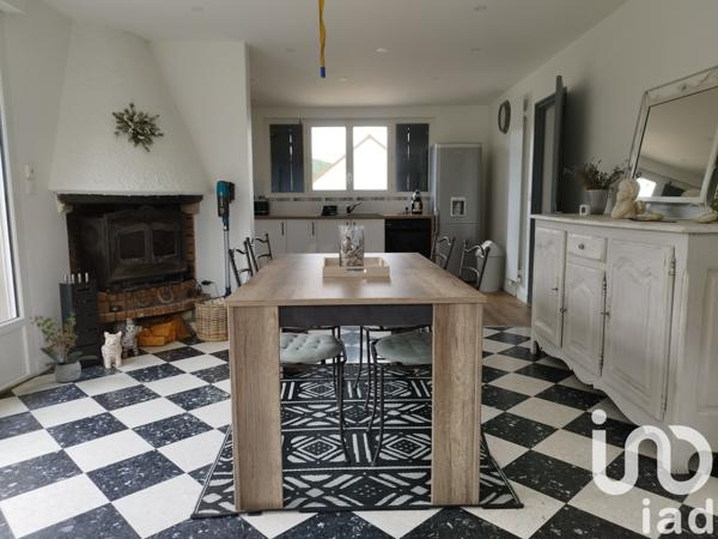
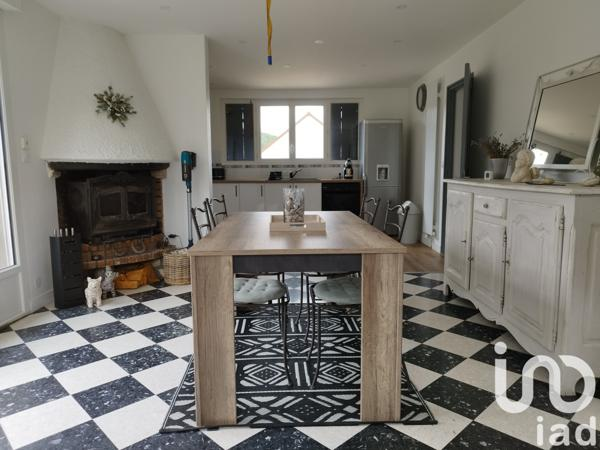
- potted plant [29,308,99,383]
